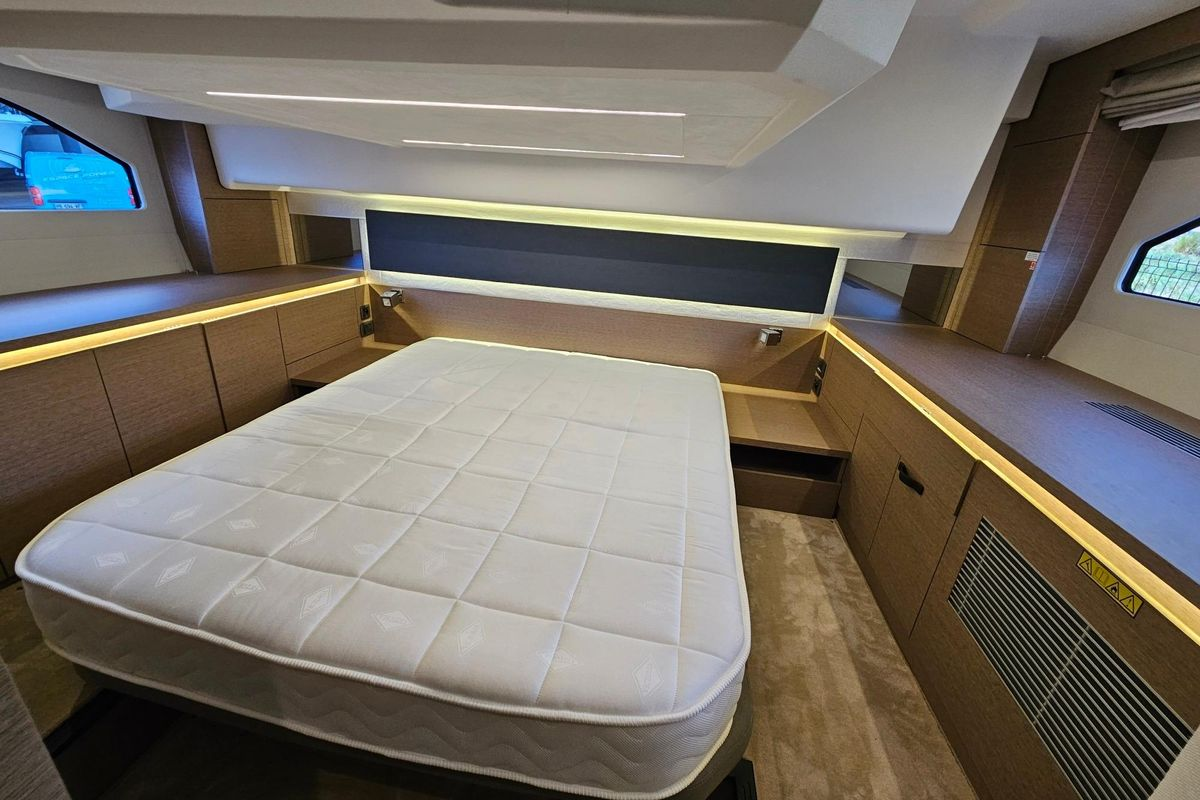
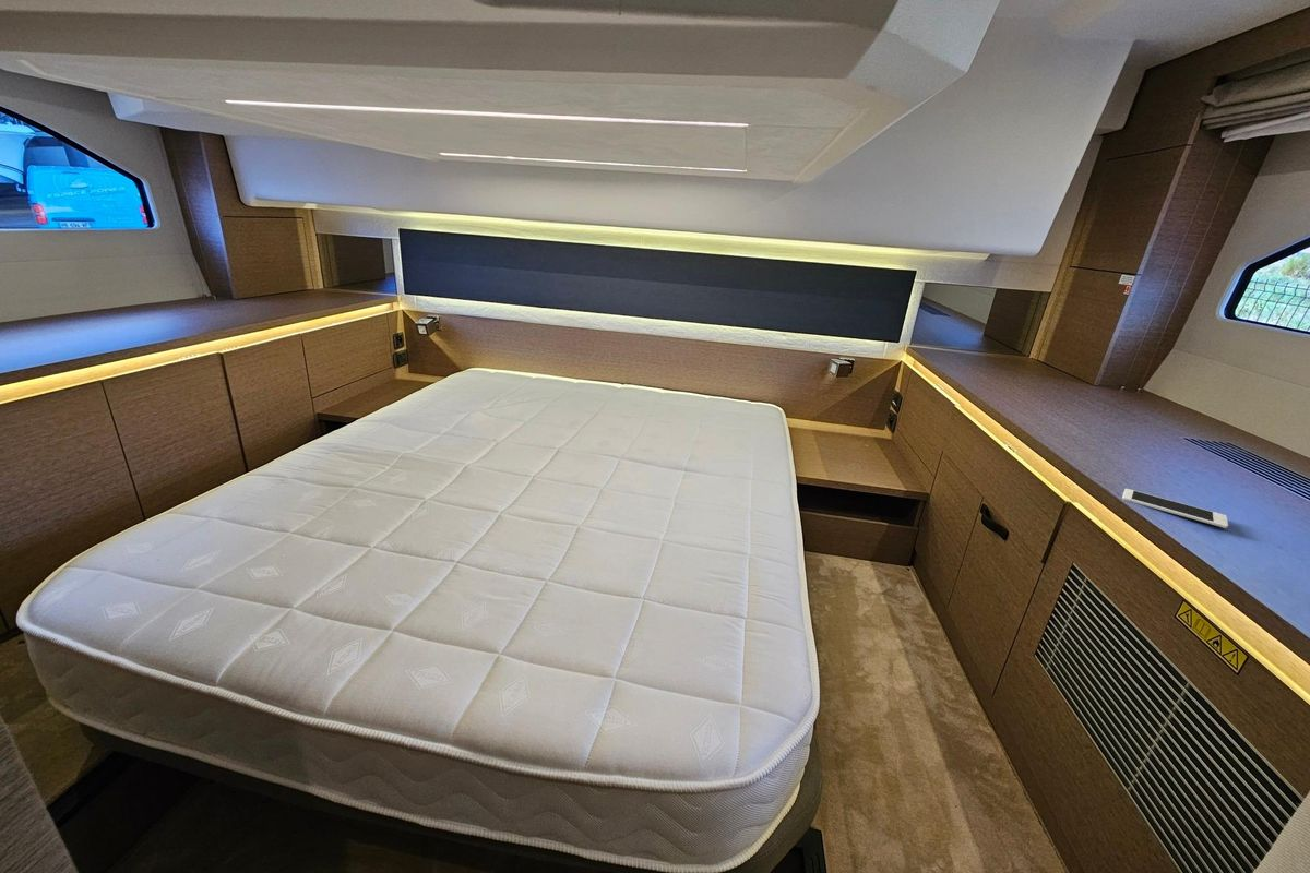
+ cell phone [1121,488,1229,529]
